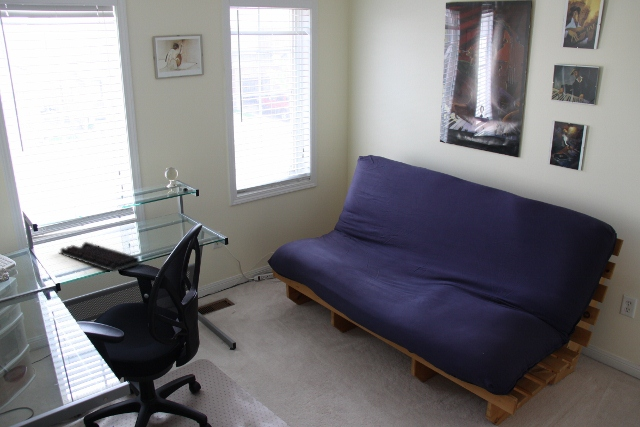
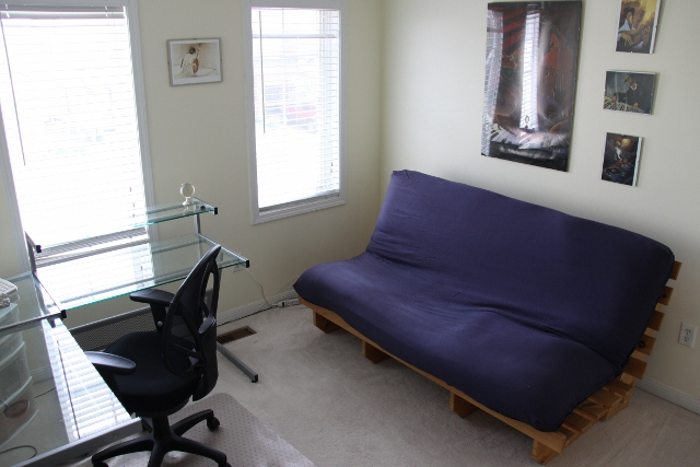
- computer keyboard [58,241,143,273]
